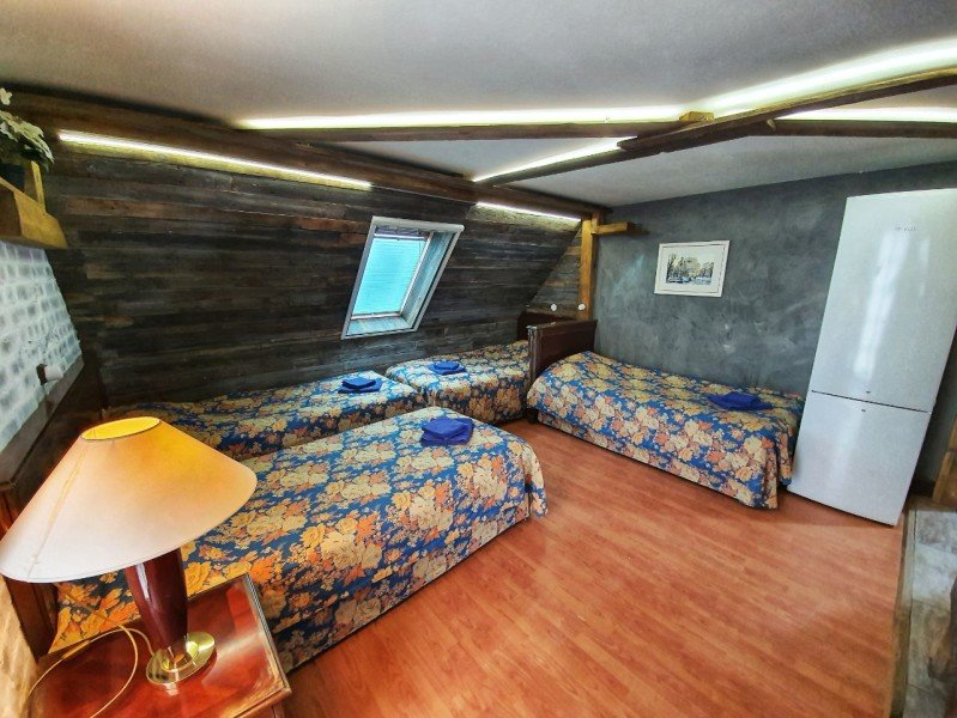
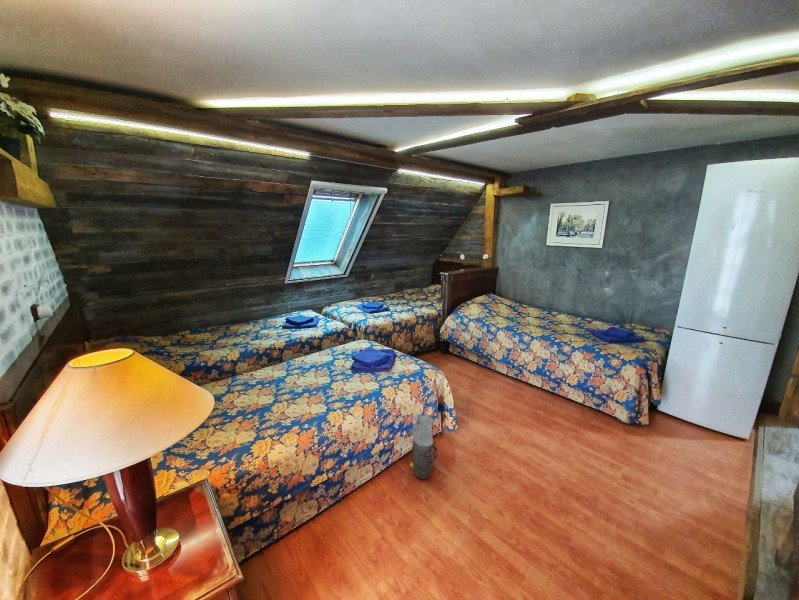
+ bag [409,413,439,480]
